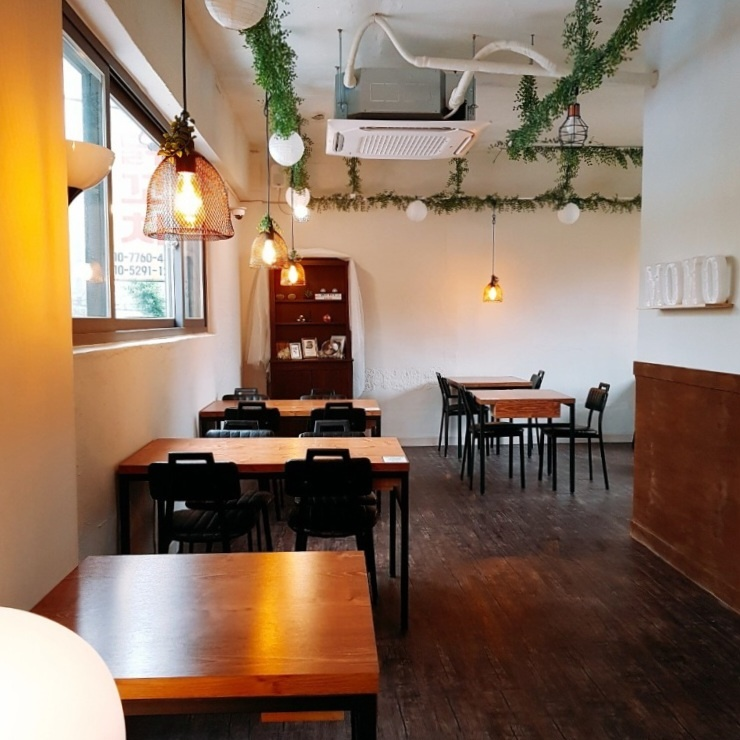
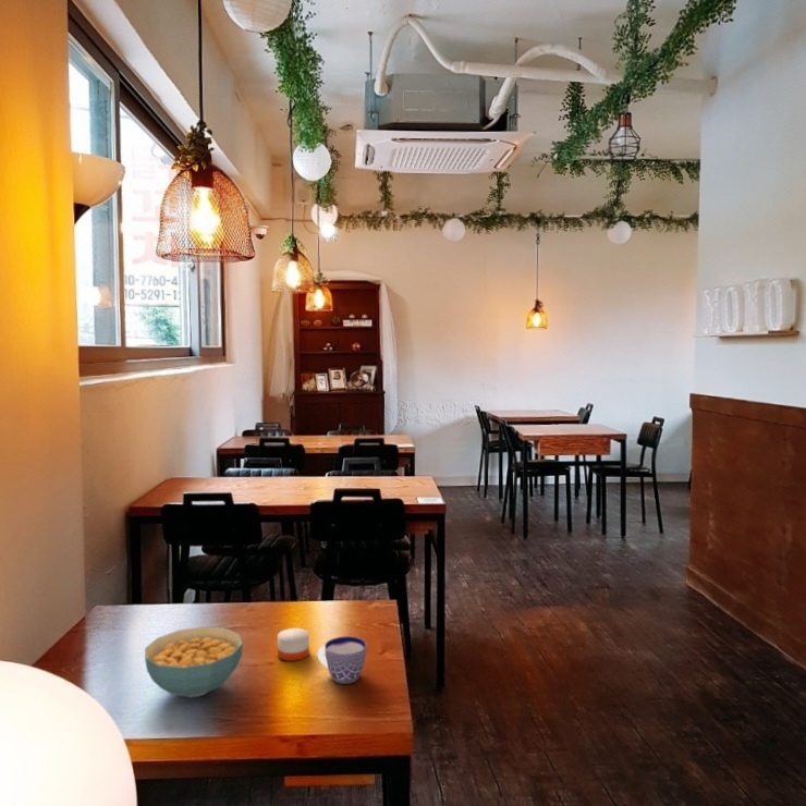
+ cup [317,635,367,685]
+ cereal bowl [144,625,244,699]
+ candle [277,627,310,662]
